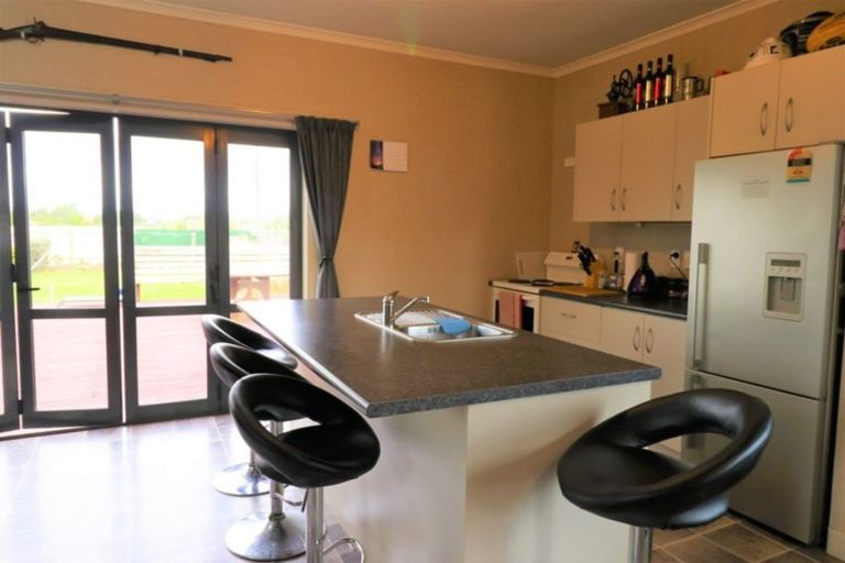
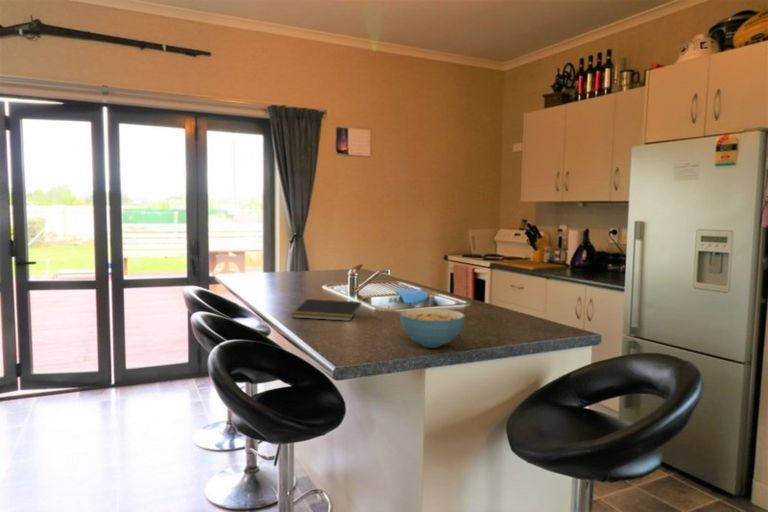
+ cereal bowl [399,307,466,349]
+ notepad [291,298,362,322]
